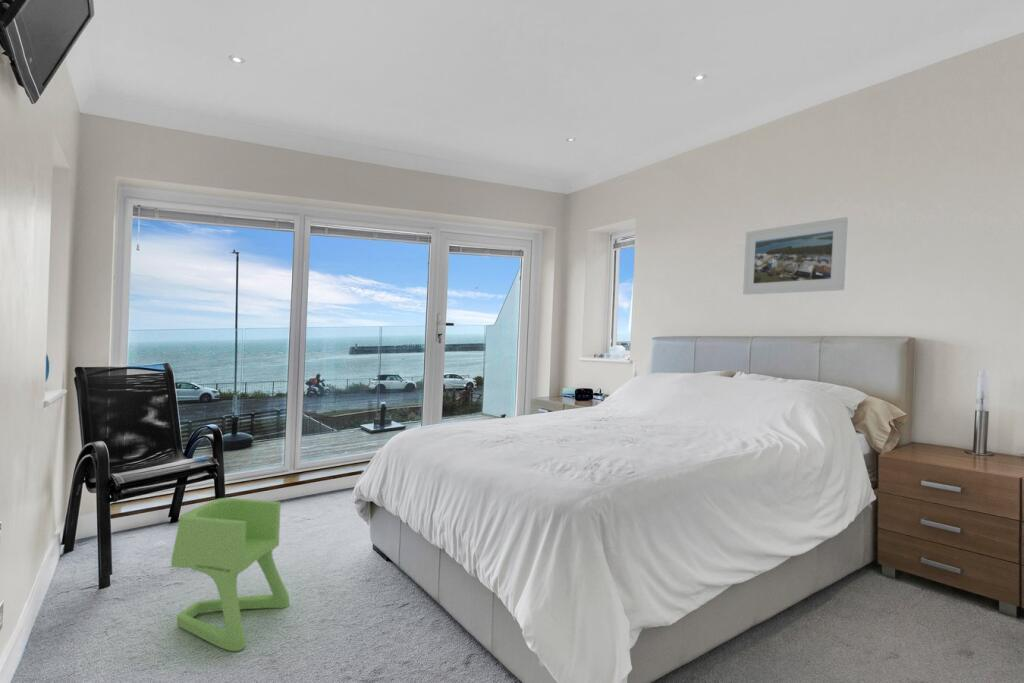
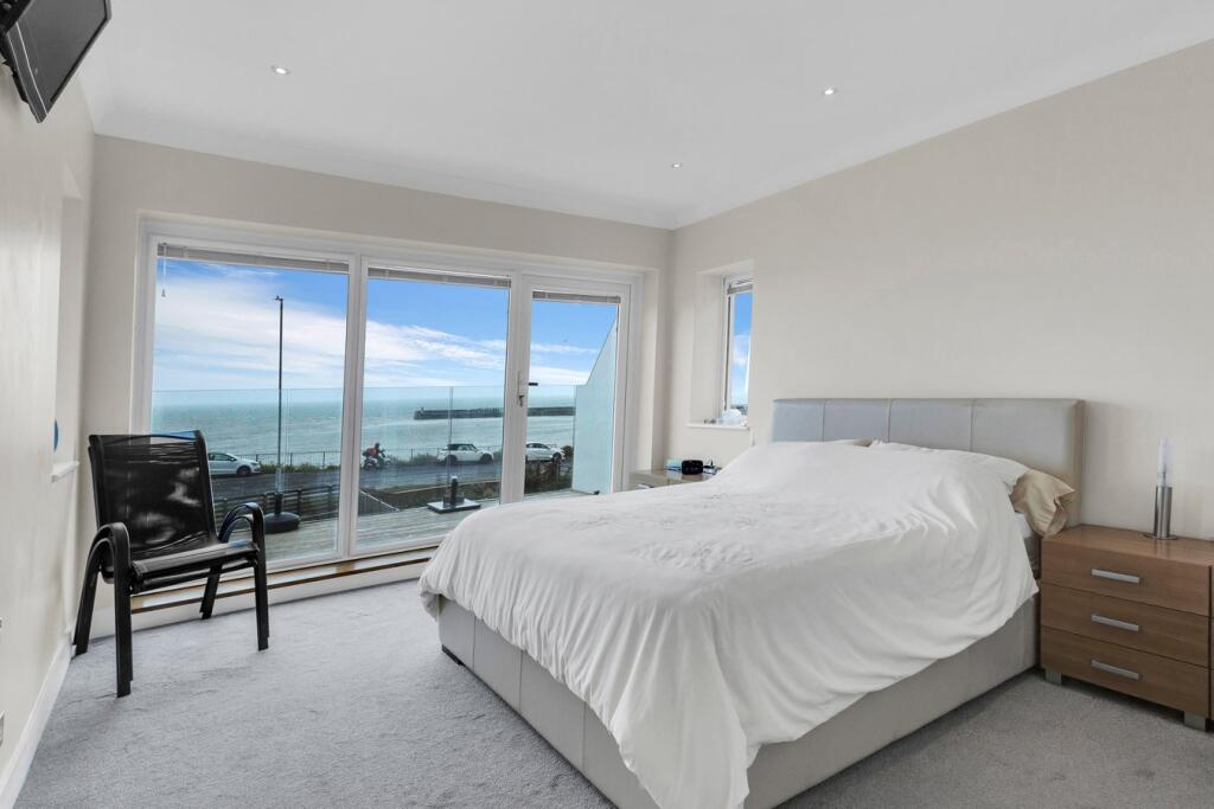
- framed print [742,216,849,296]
- chair [170,497,291,653]
